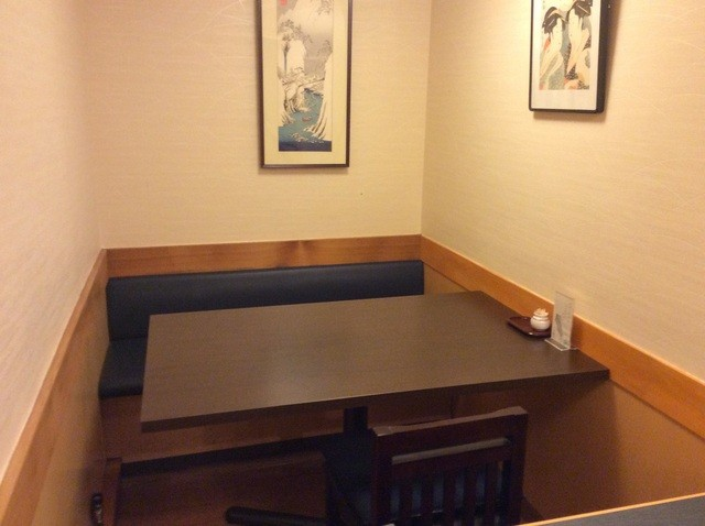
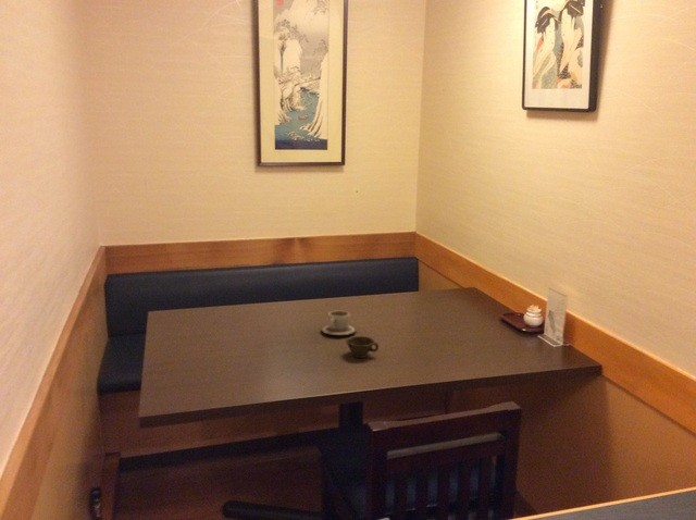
+ cup [345,335,380,359]
+ cup [320,310,358,336]
